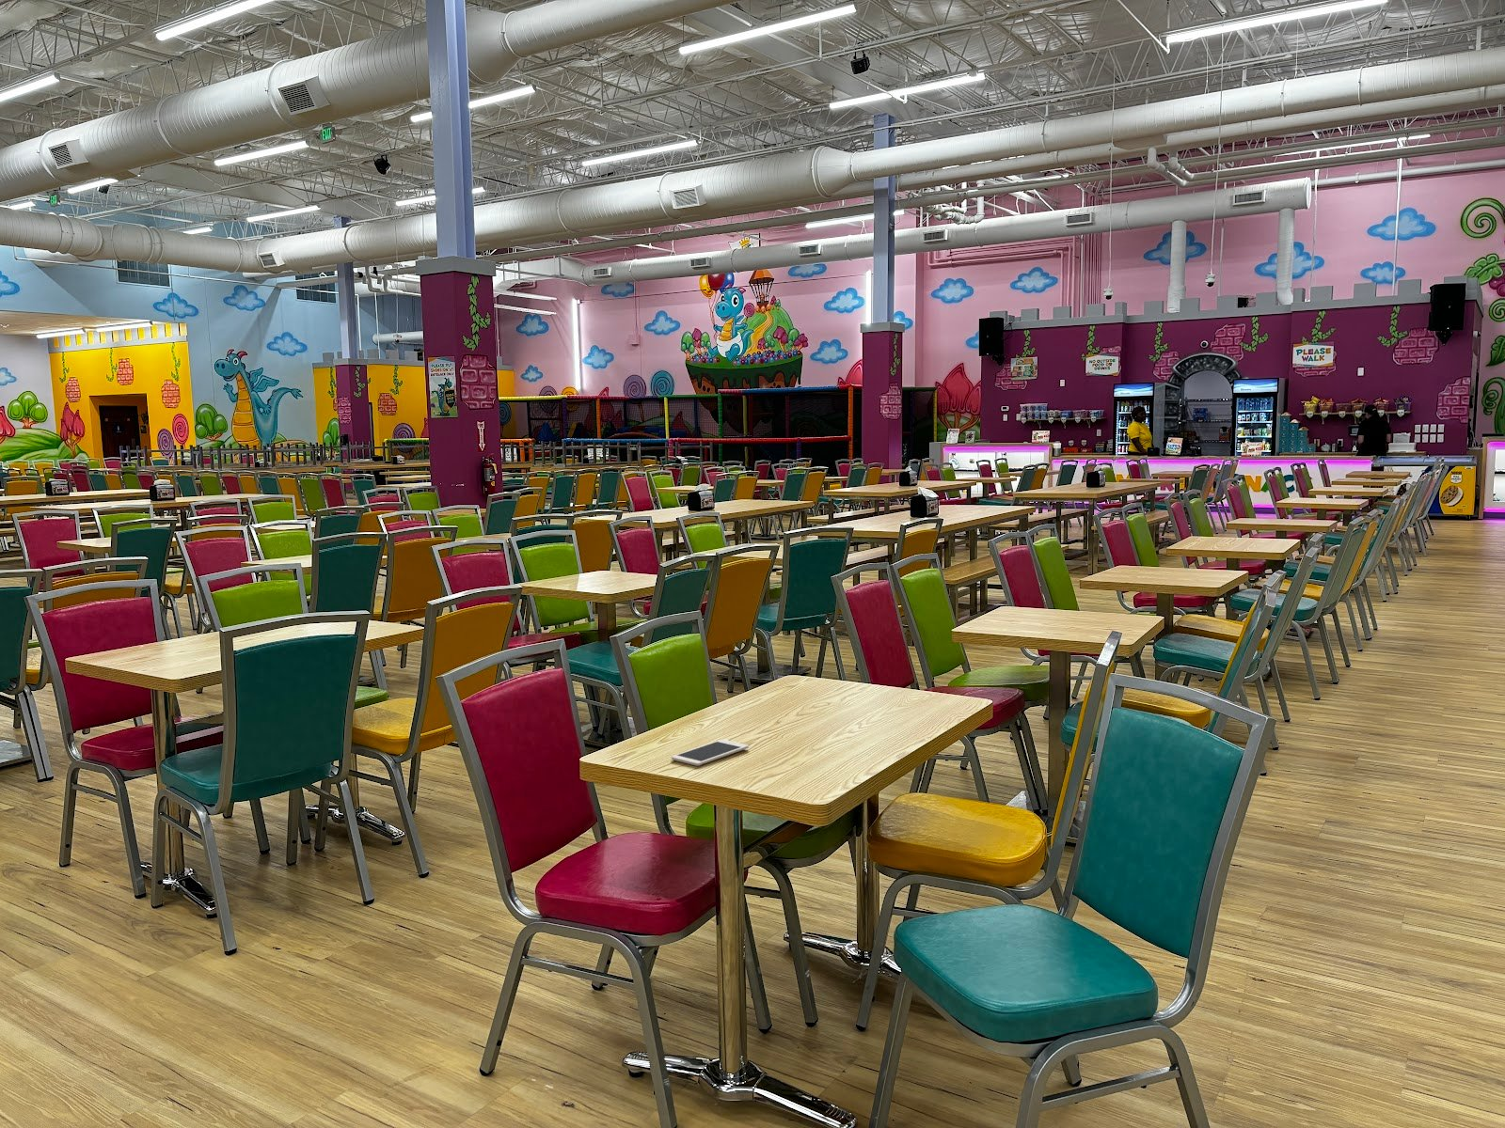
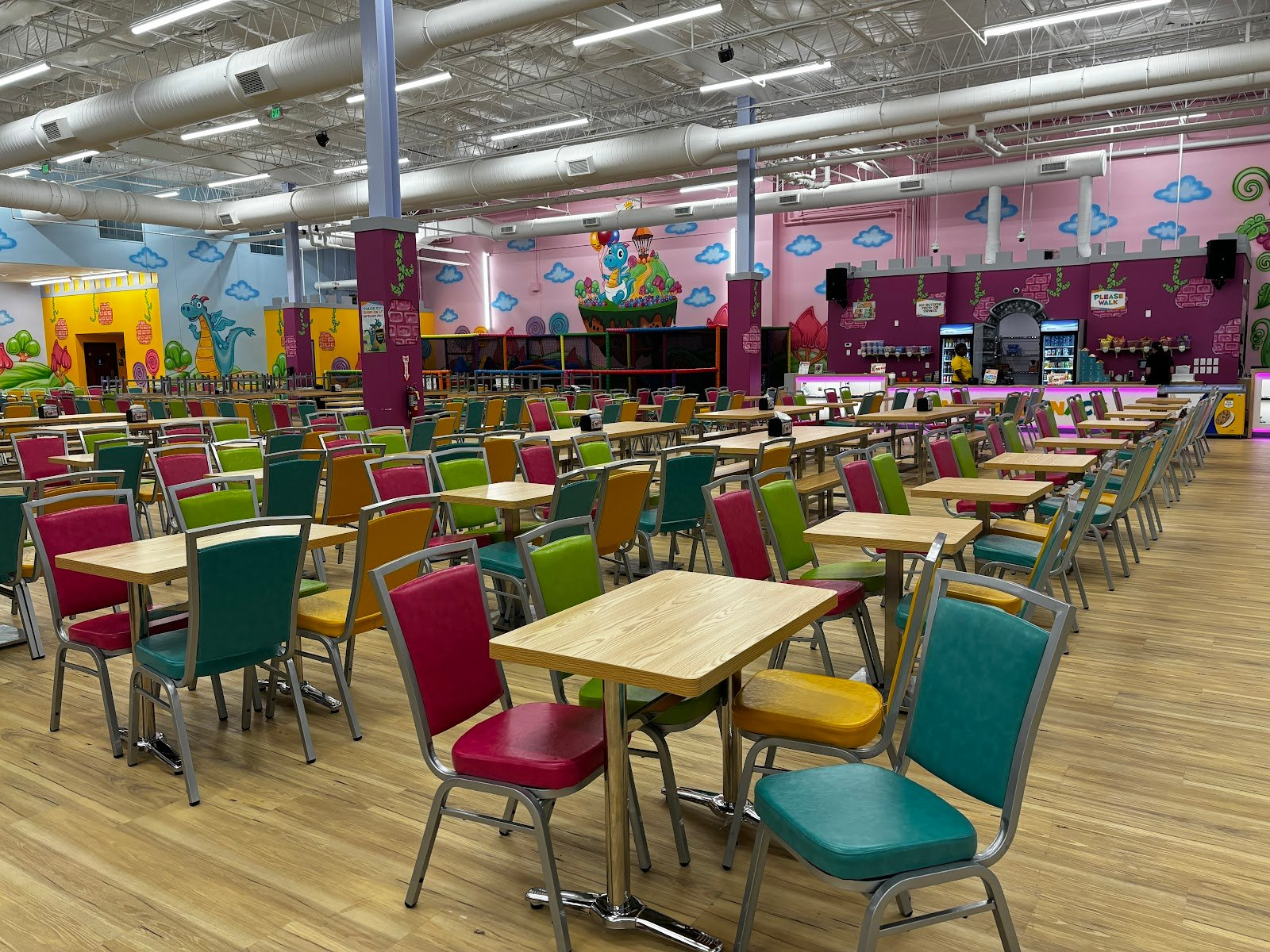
- cell phone [671,739,750,767]
